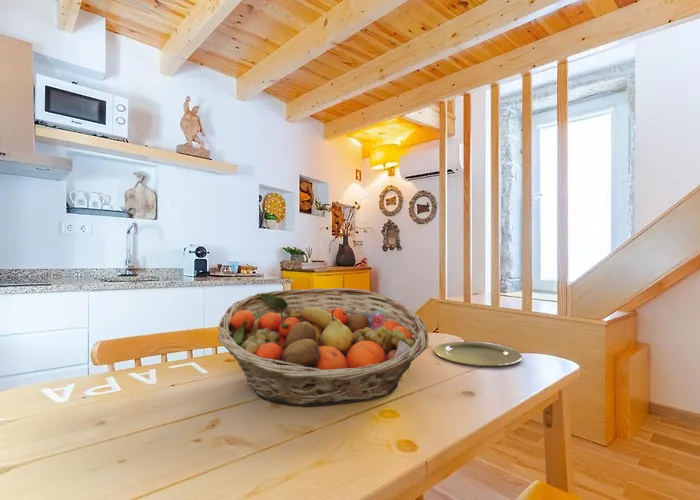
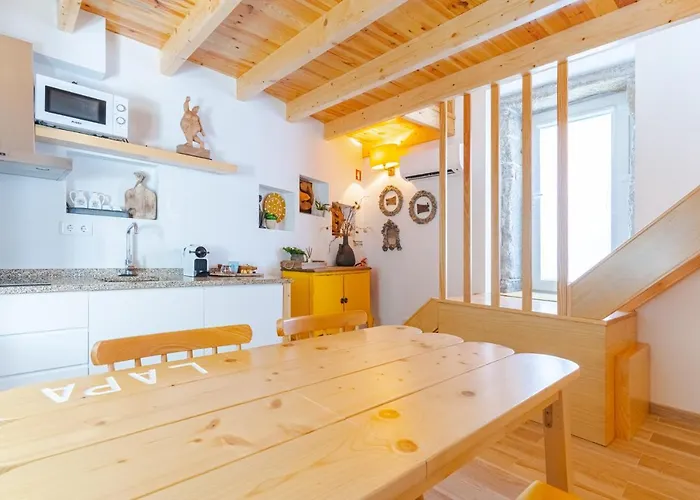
- plate [433,341,523,367]
- fruit basket [217,287,430,408]
